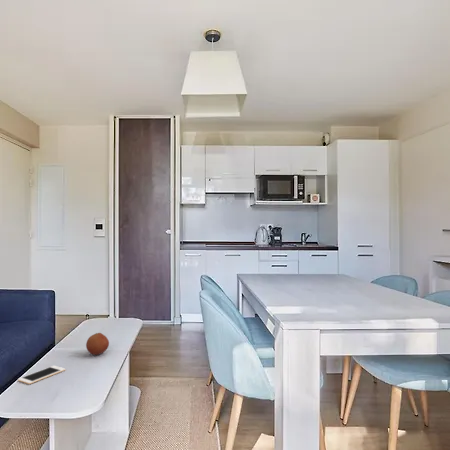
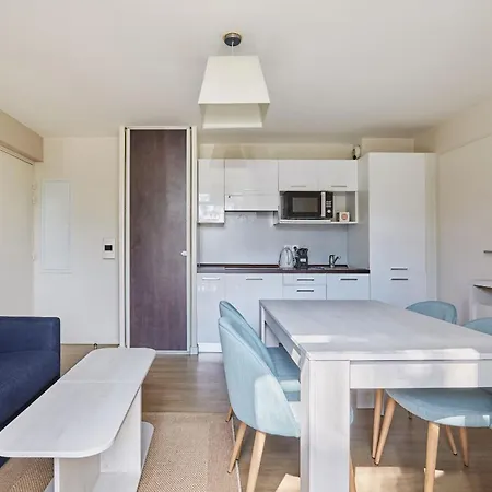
- fruit [85,332,110,356]
- cell phone [17,365,66,385]
